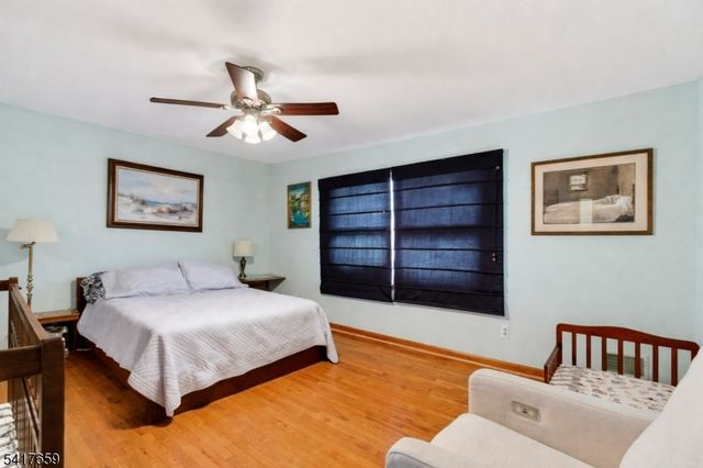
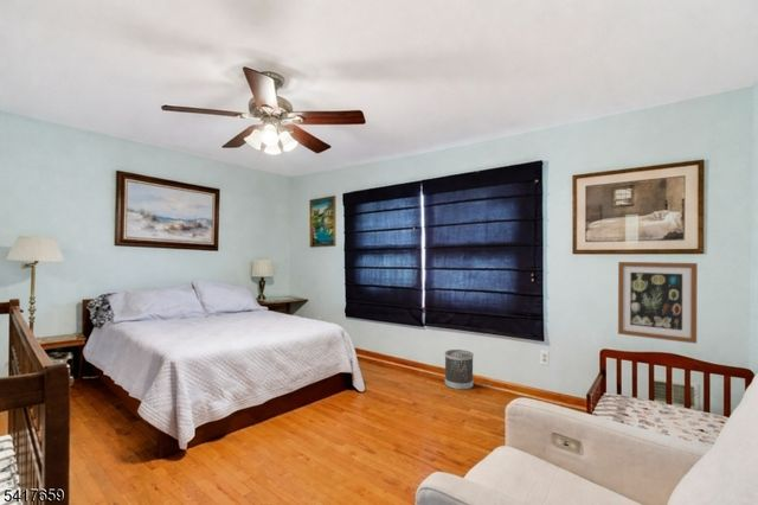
+ wastebasket [444,349,475,391]
+ wall art [617,261,699,345]
